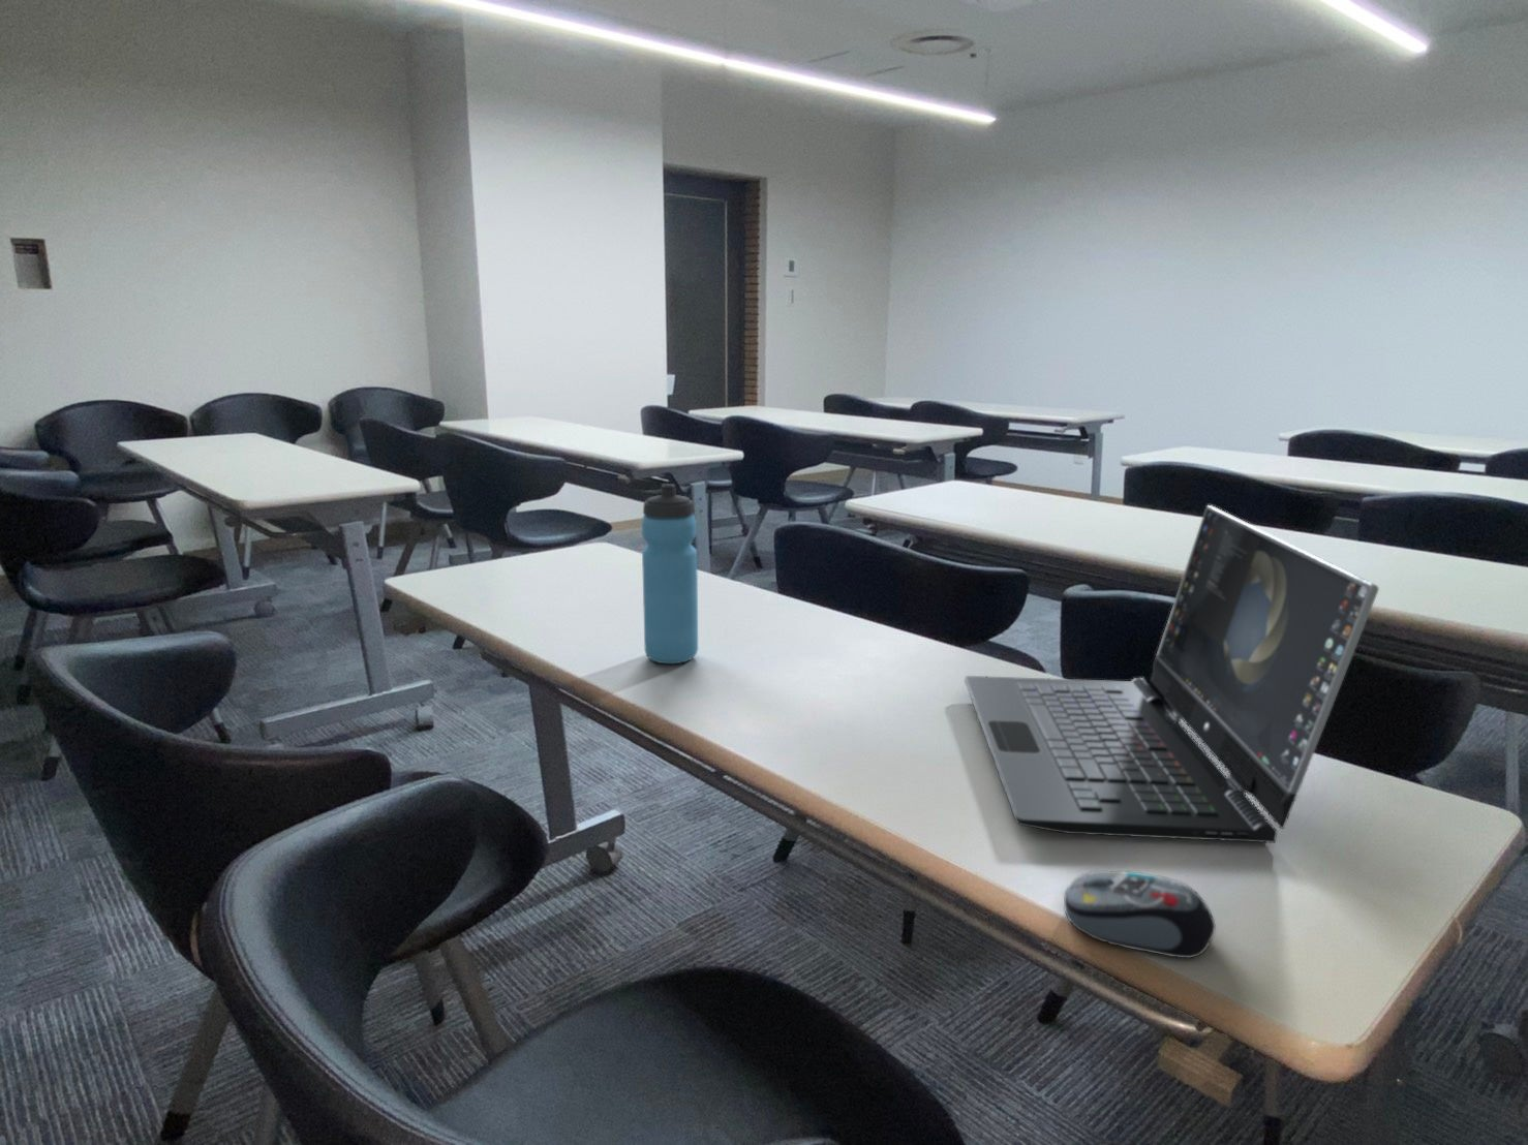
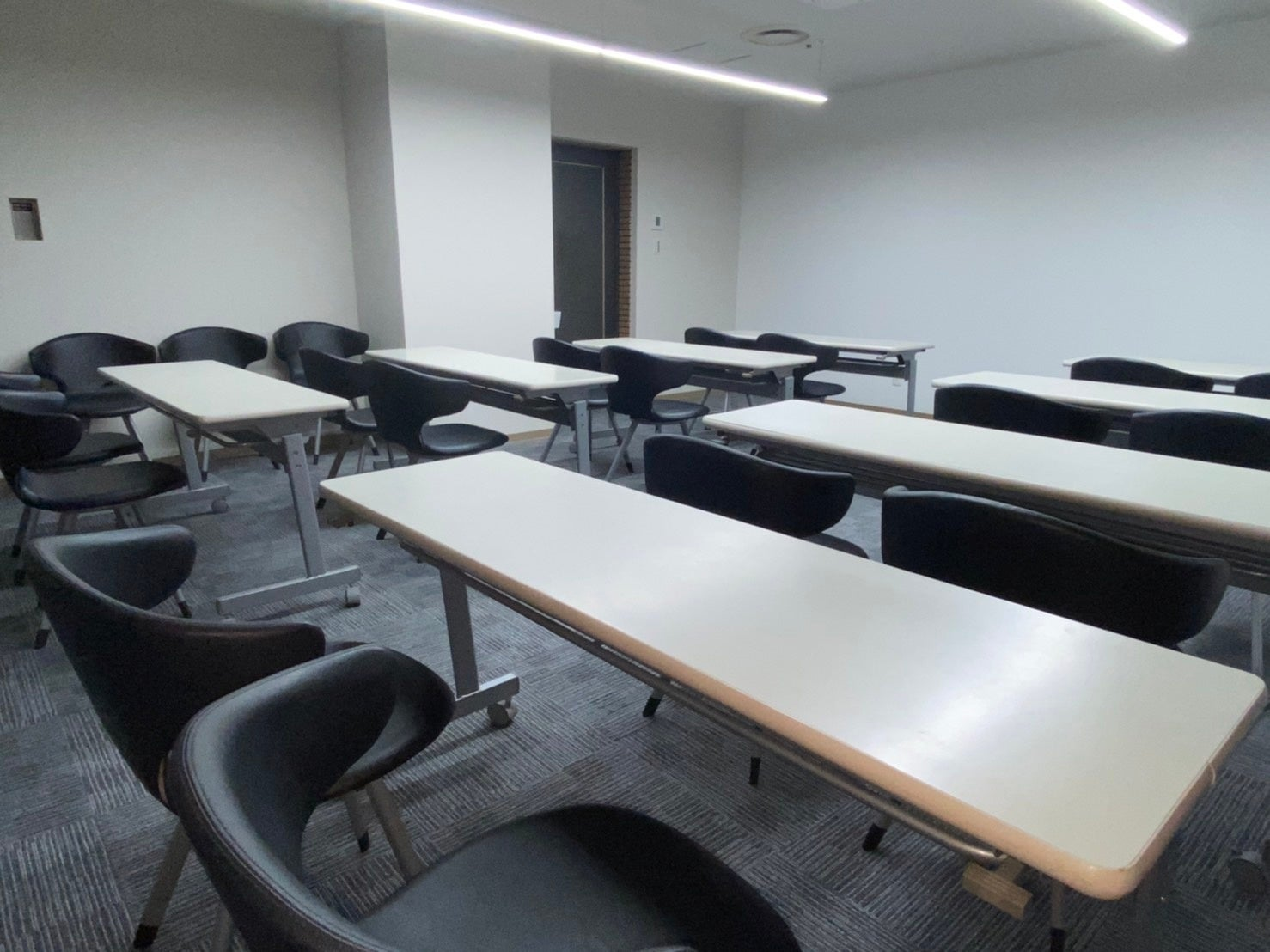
- water bottle [641,482,699,664]
- computer mouse [1062,870,1216,959]
- laptop [964,504,1380,844]
